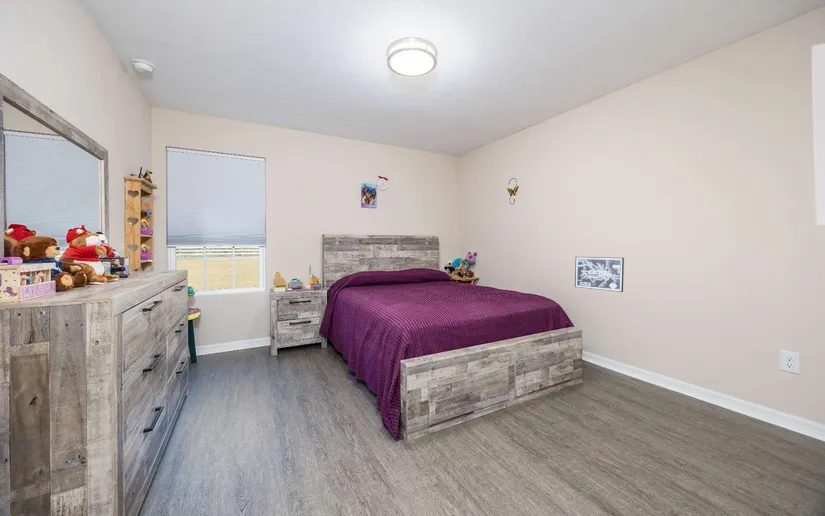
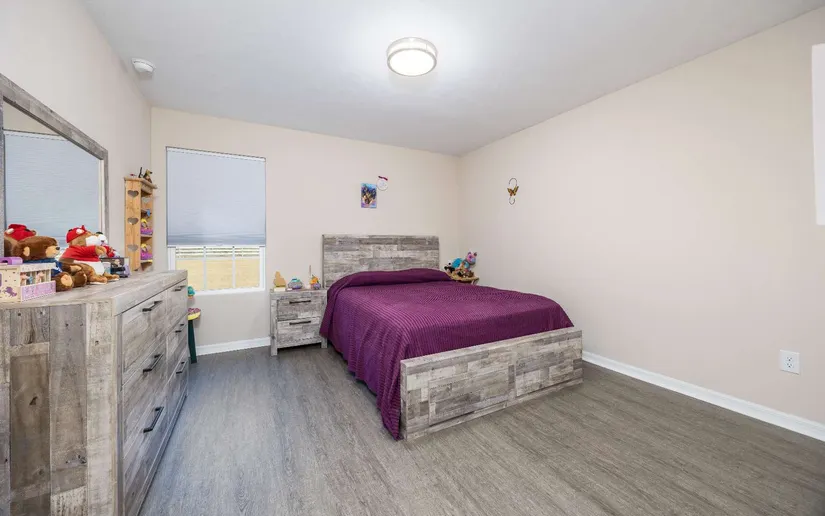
- wall art [574,256,625,293]
